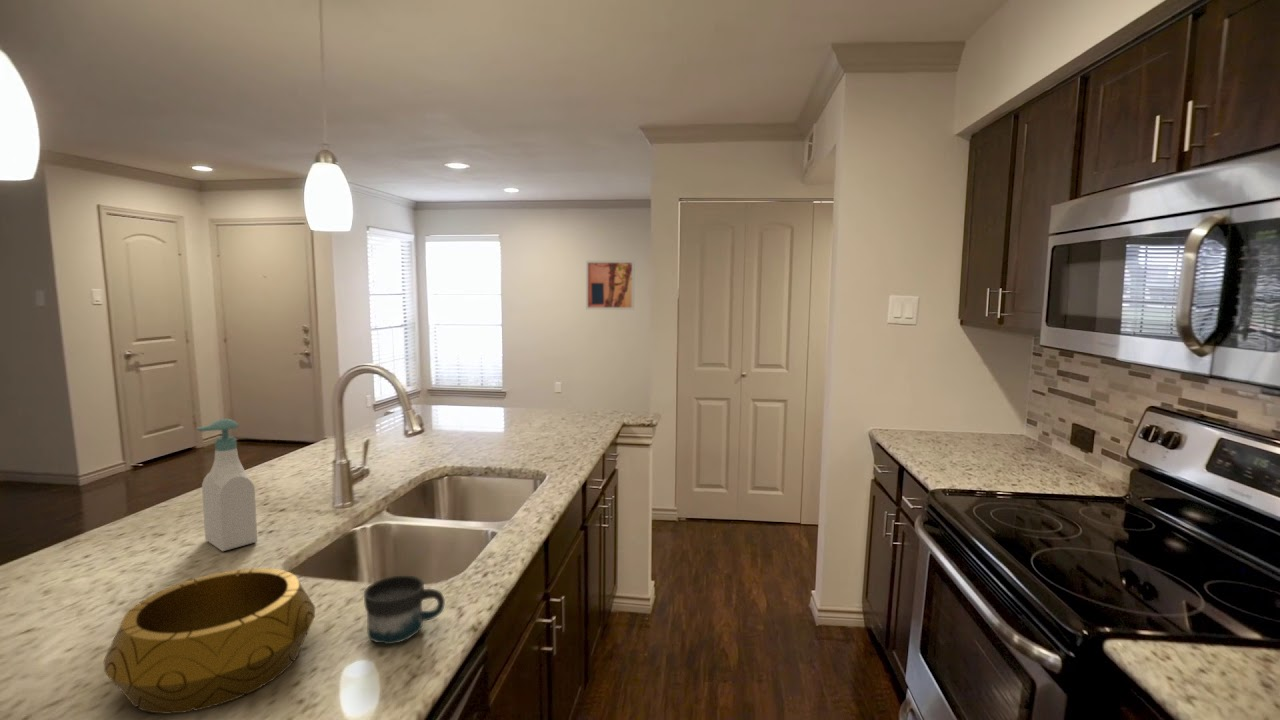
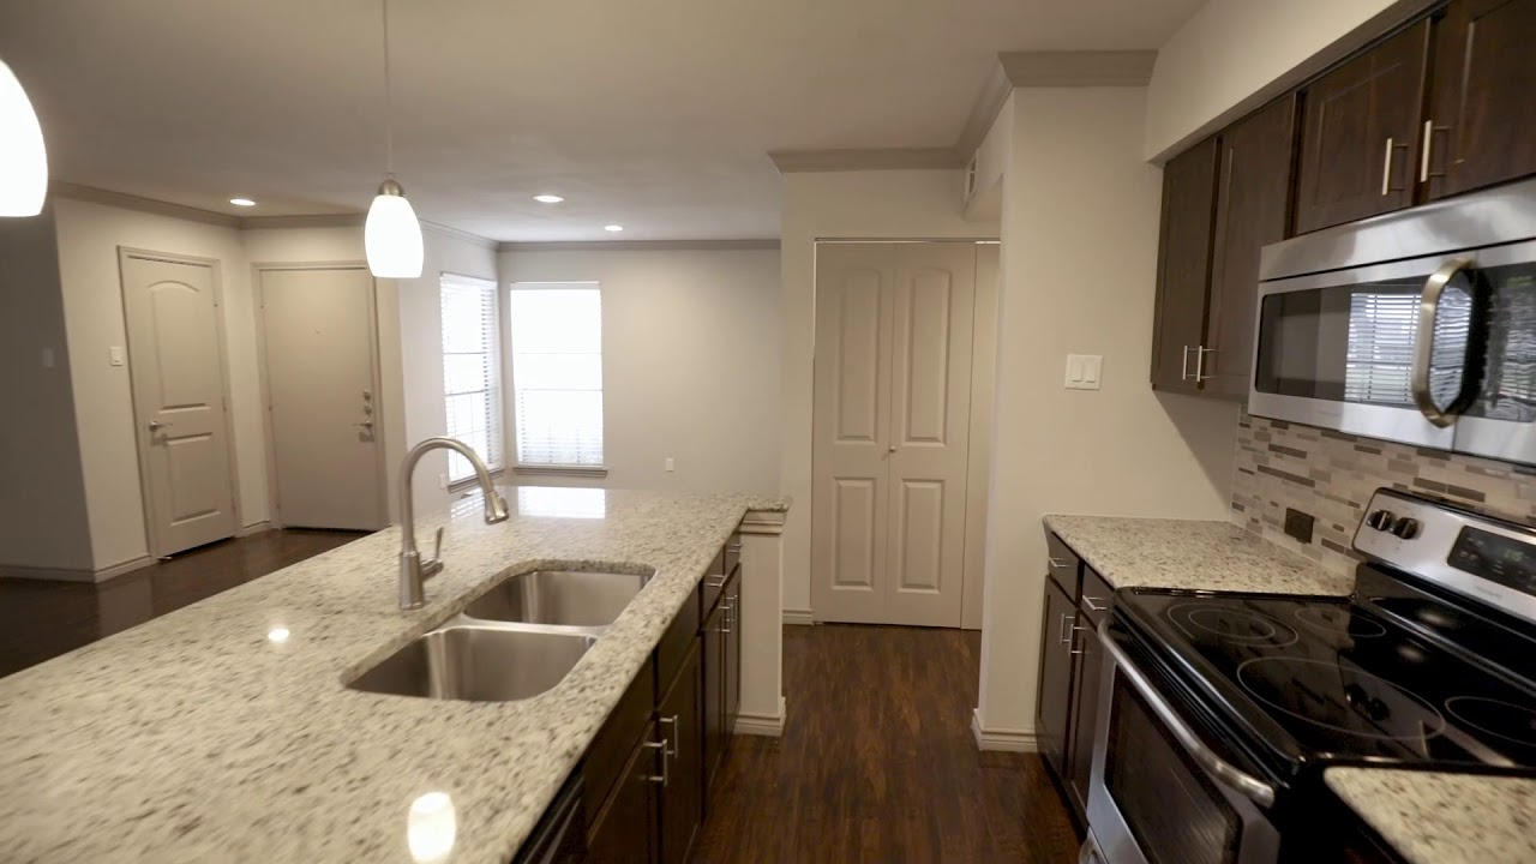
- wall art [585,260,635,311]
- mug [363,575,446,645]
- soap bottle [196,418,258,552]
- decorative bowl [103,567,316,715]
